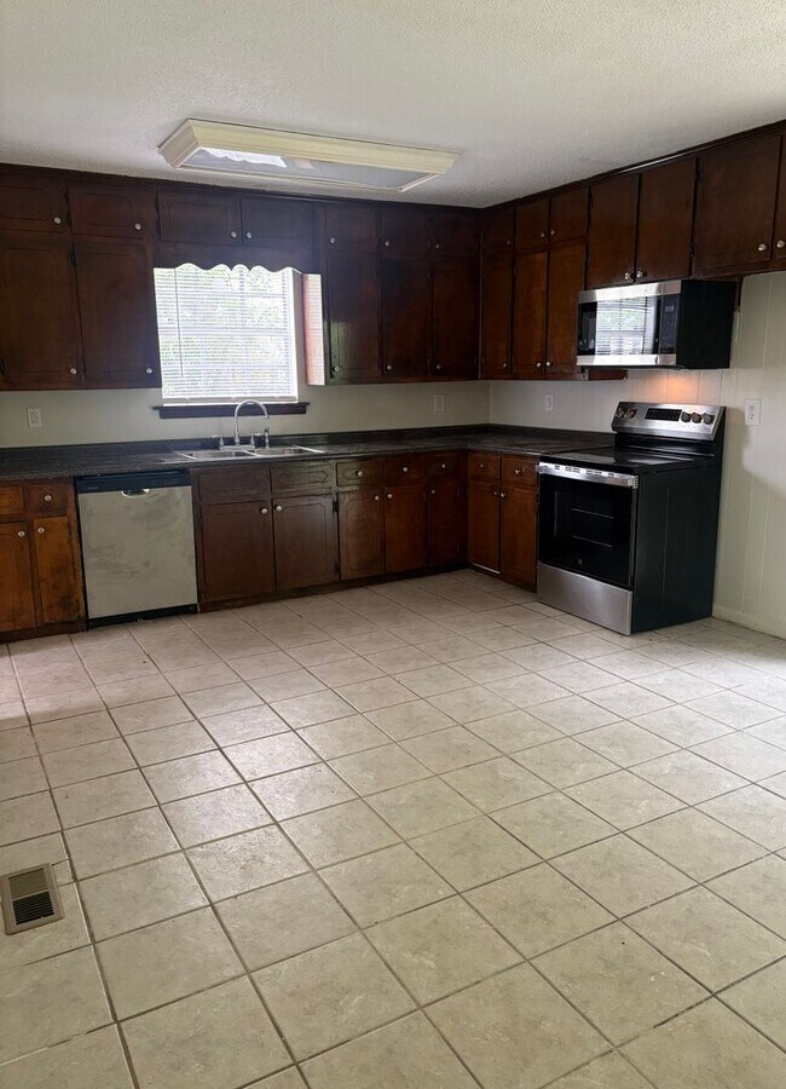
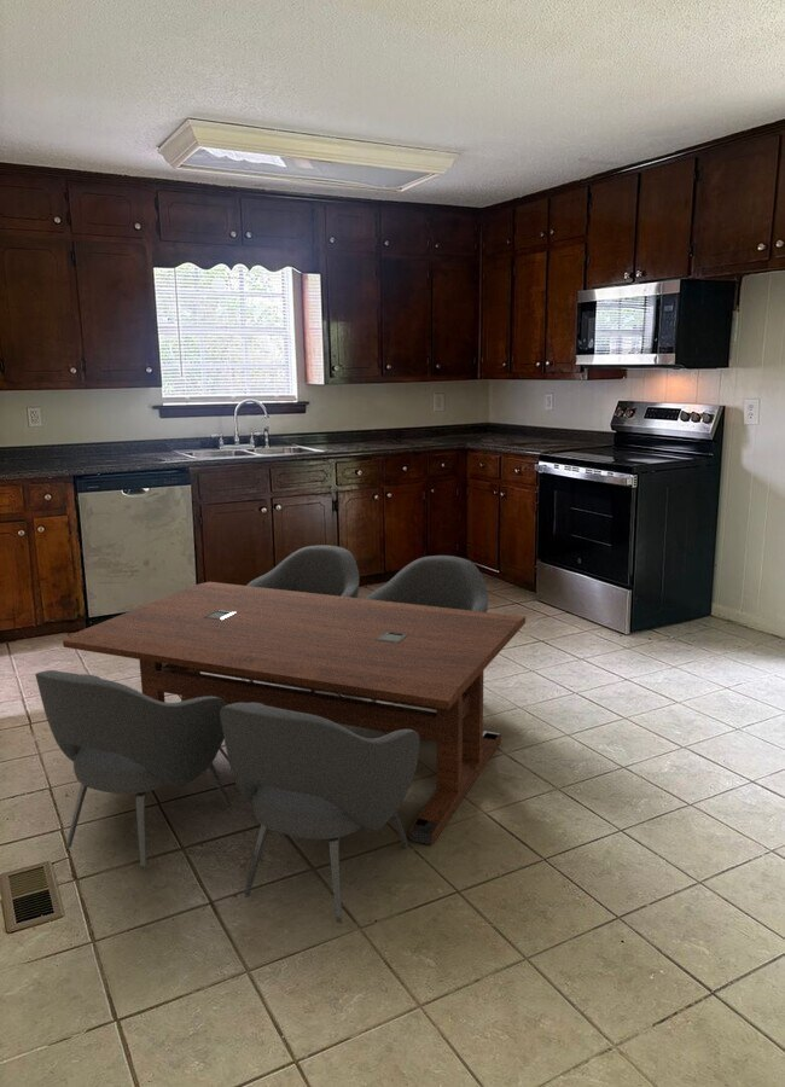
+ dining table [34,544,527,924]
